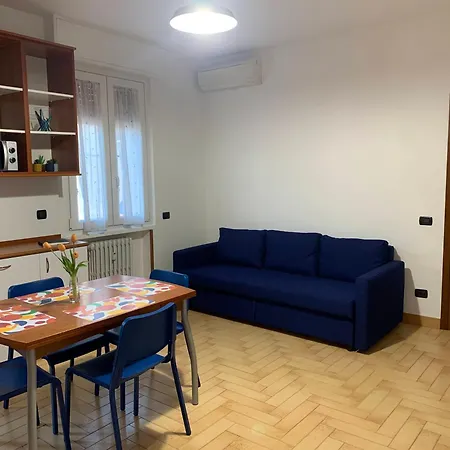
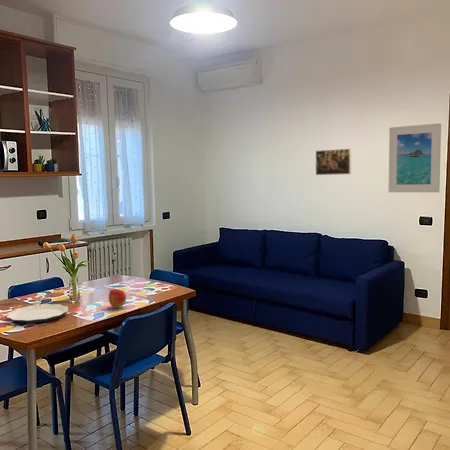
+ apple [108,288,127,309]
+ plate [6,303,69,324]
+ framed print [387,122,442,193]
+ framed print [315,148,352,176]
